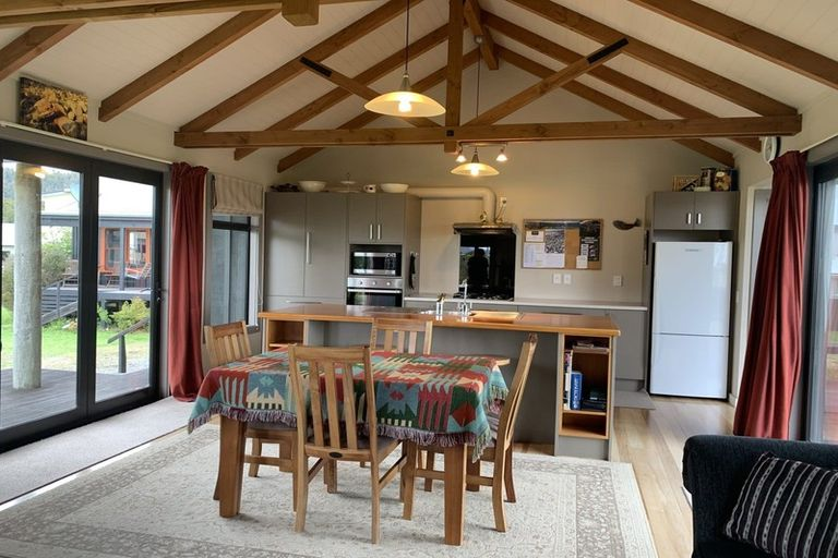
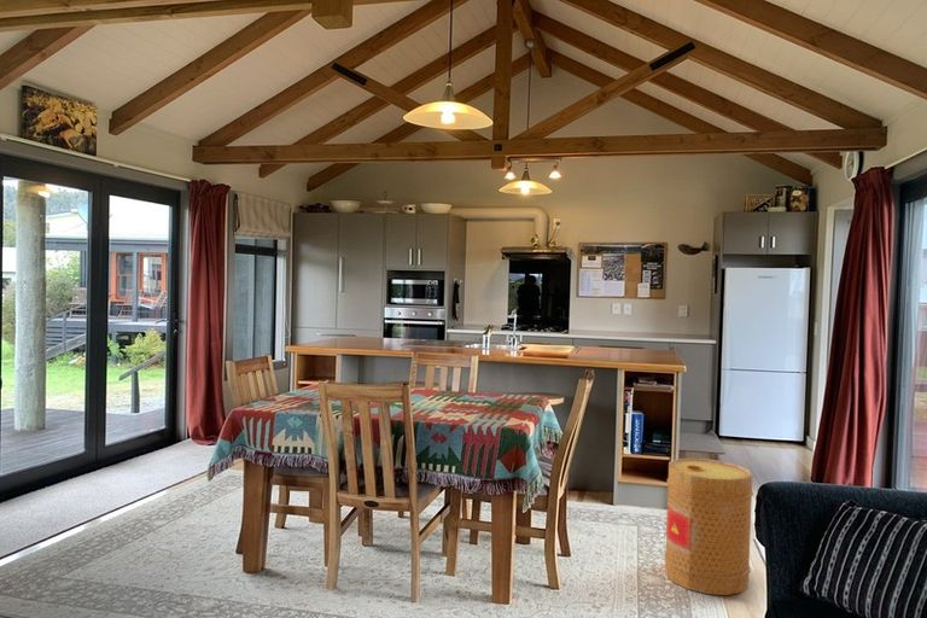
+ basket [663,457,754,596]
